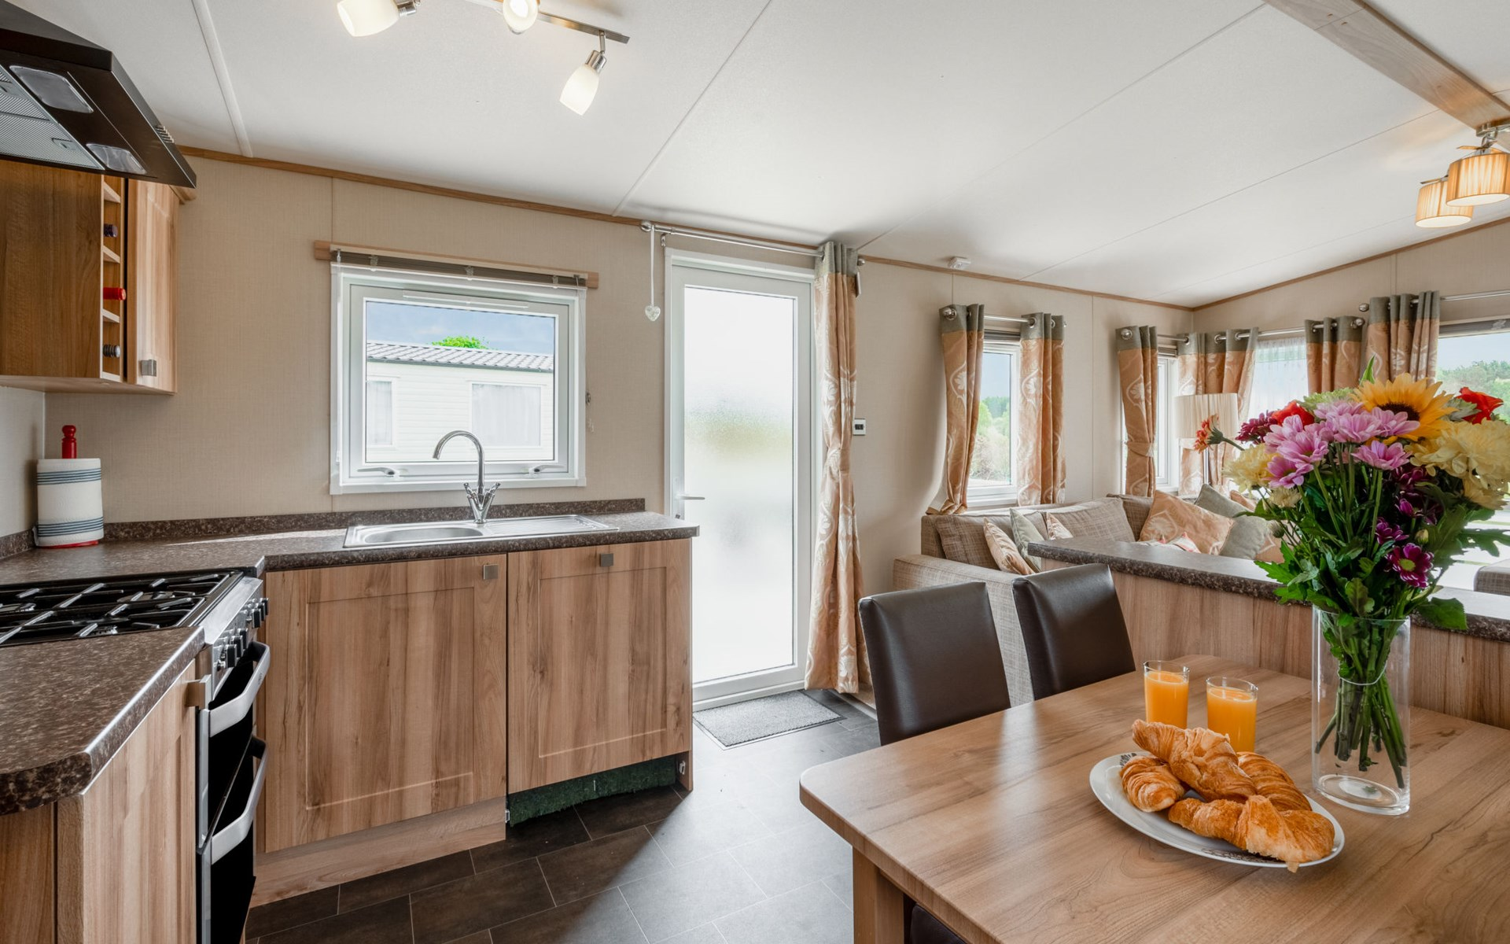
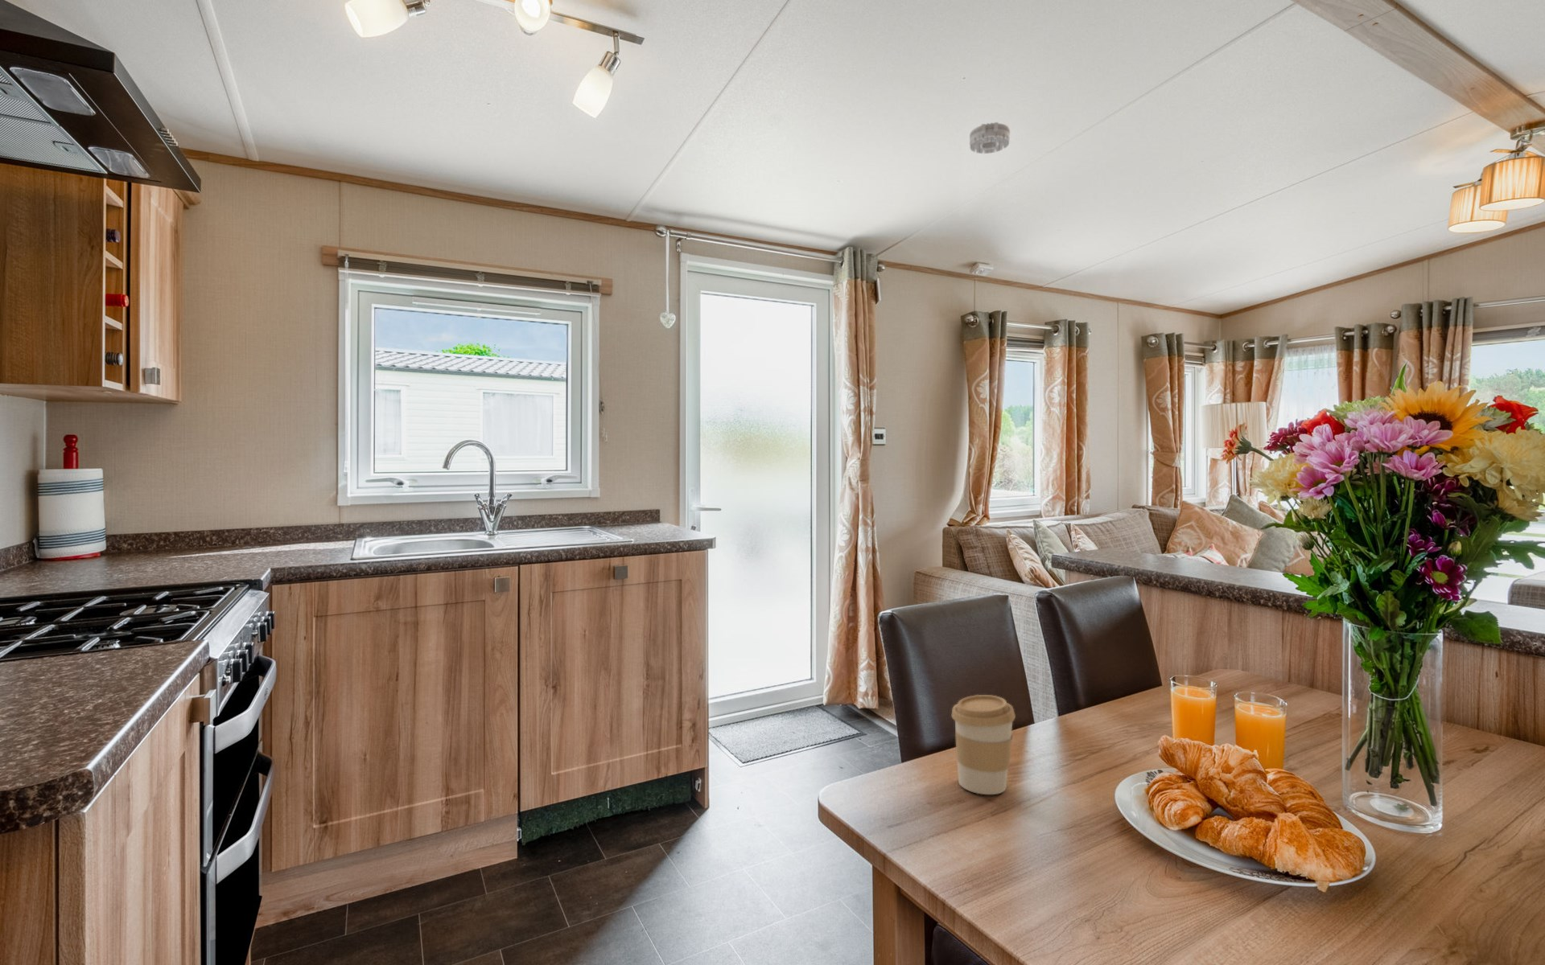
+ coffee cup [951,694,1017,795]
+ smoke detector [969,121,1011,155]
